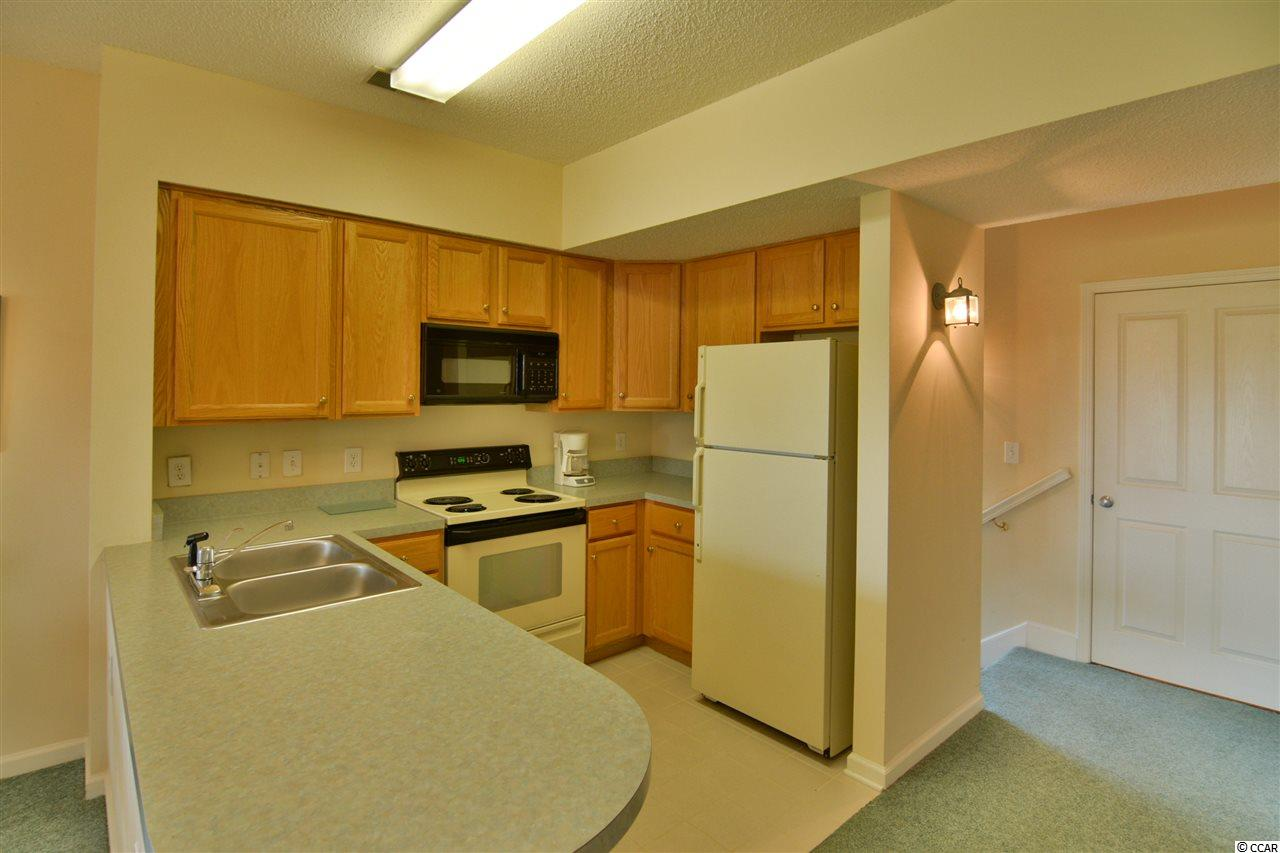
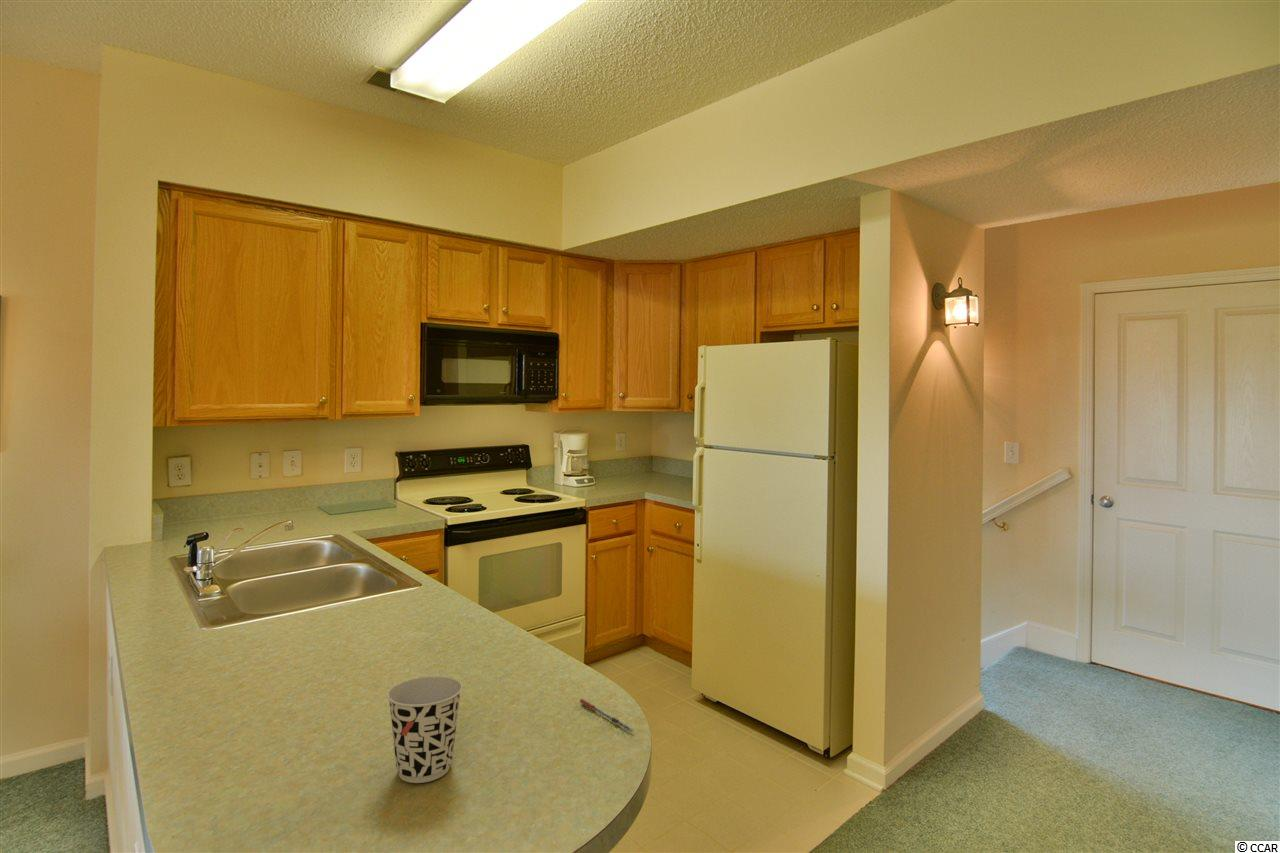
+ pen [578,698,634,732]
+ cup [386,676,463,784]
